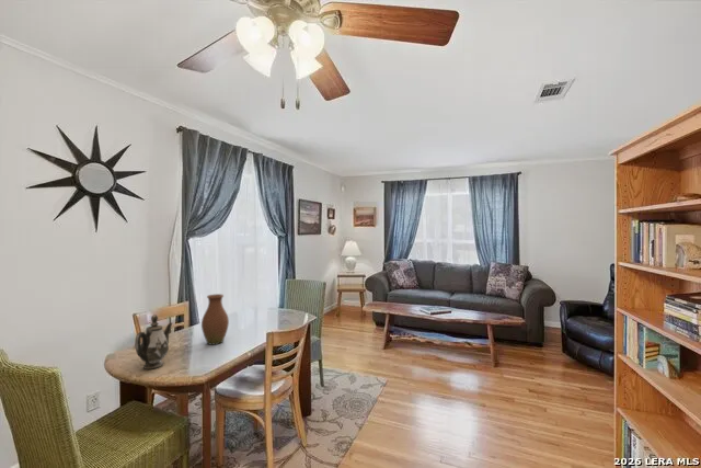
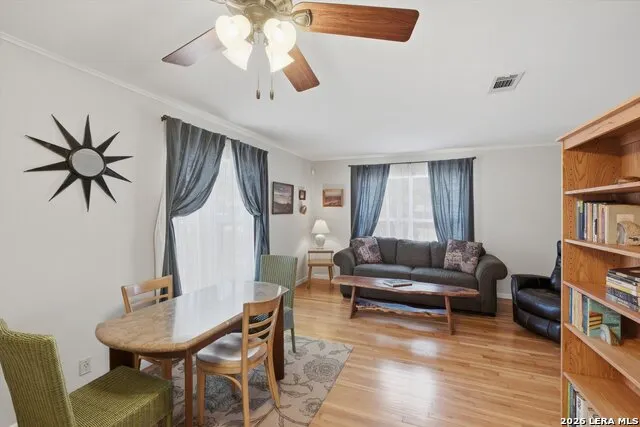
- vase [200,293,230,346]
- teapot [134,313,173,370]
